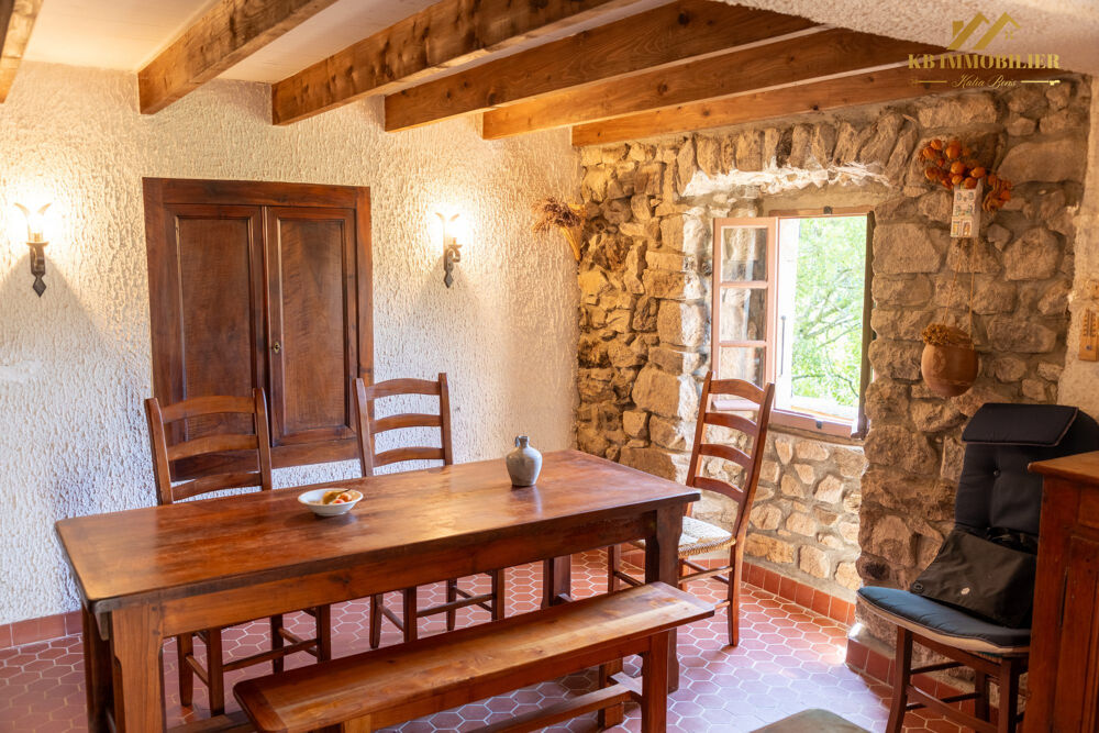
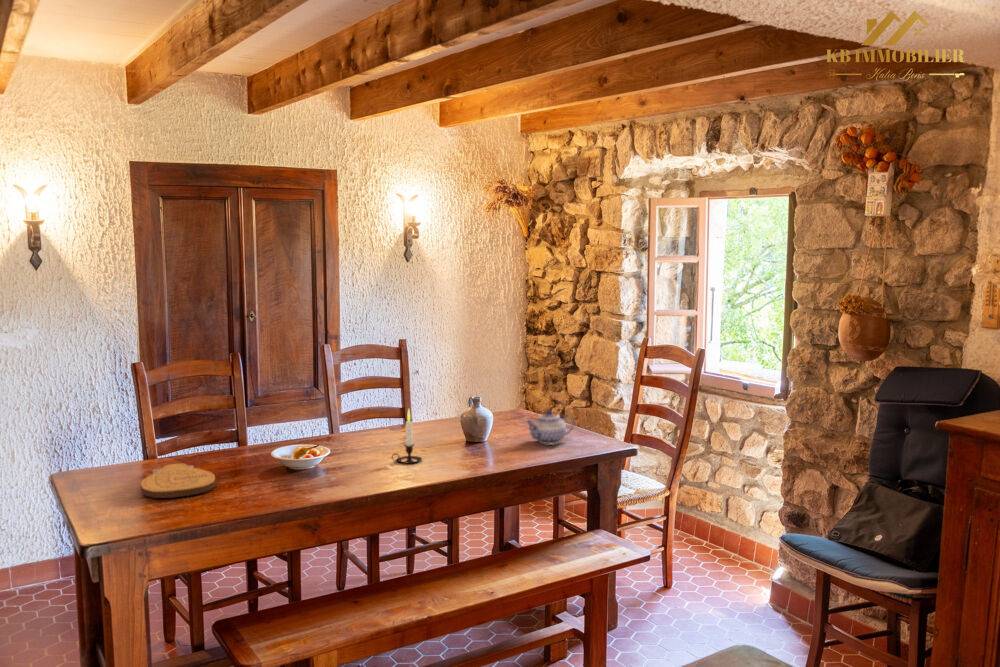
+ candle [391,407,423,465]
+ key chain [140,462,216,499]
+ teapot [524,409,575,446]
